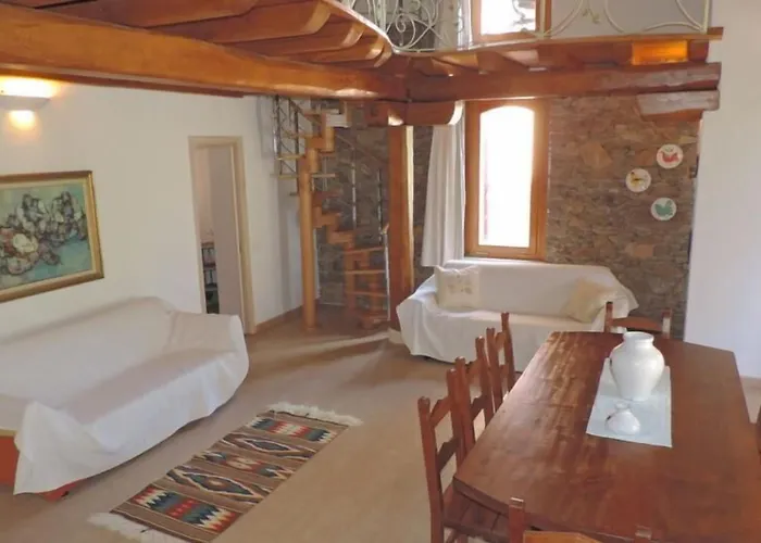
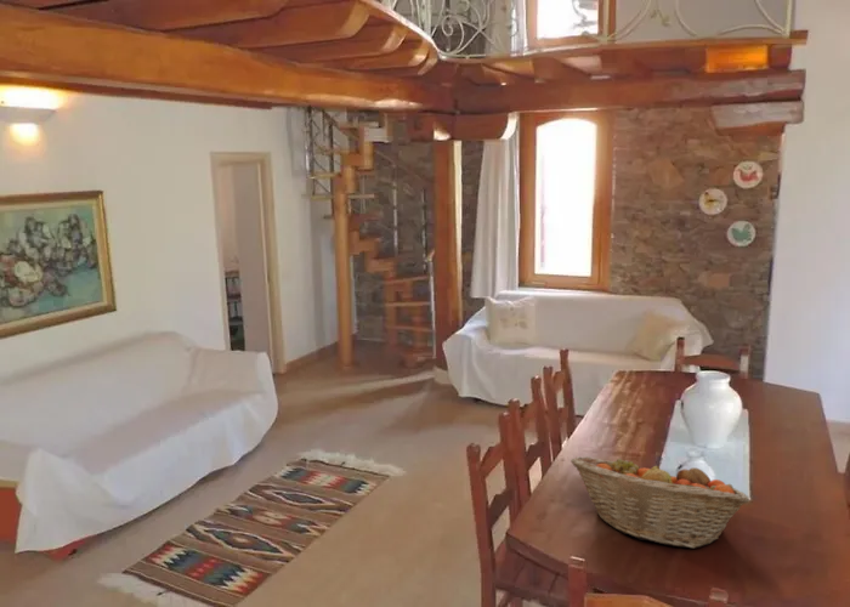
+ fruit basket [570,455,750,549]
